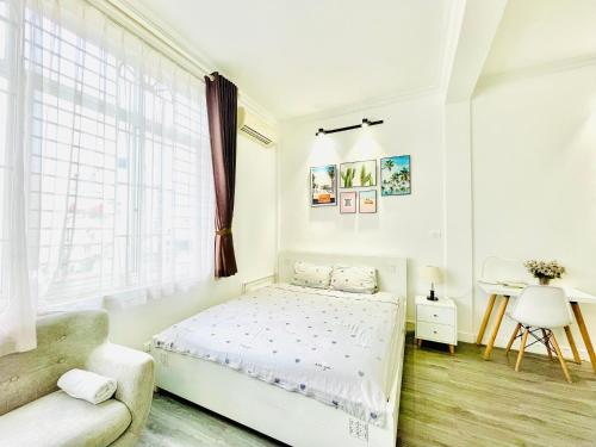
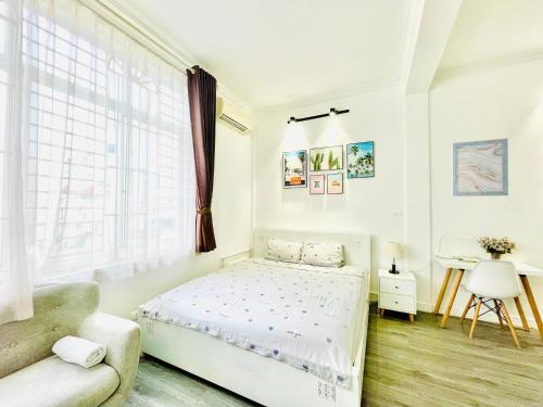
+ wall art [451,138,509,198]
